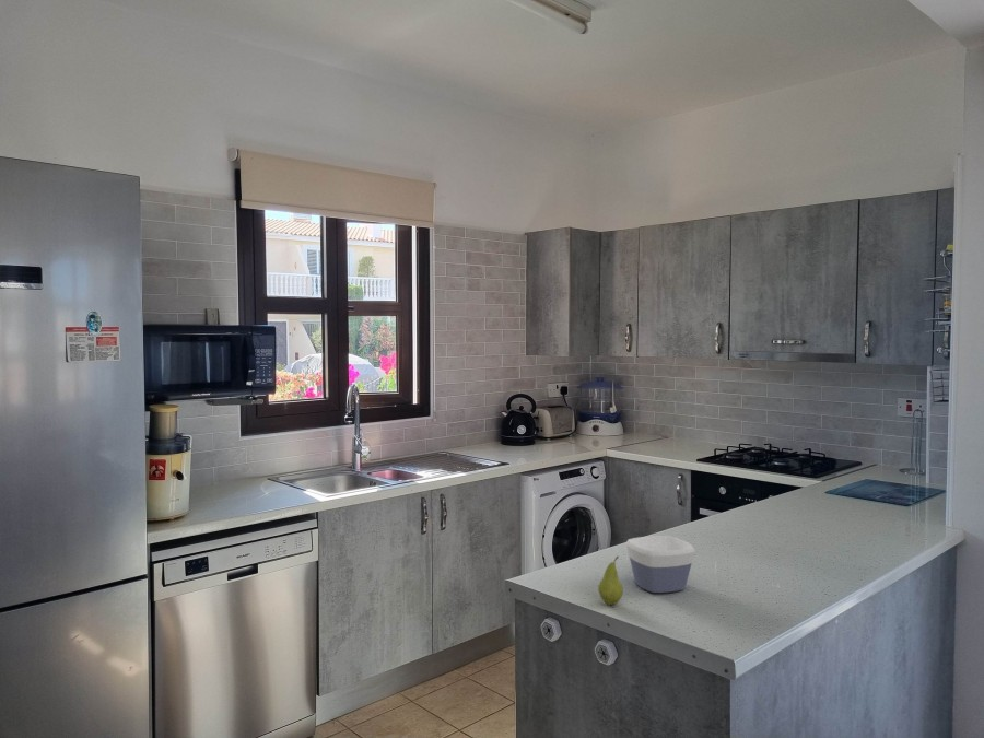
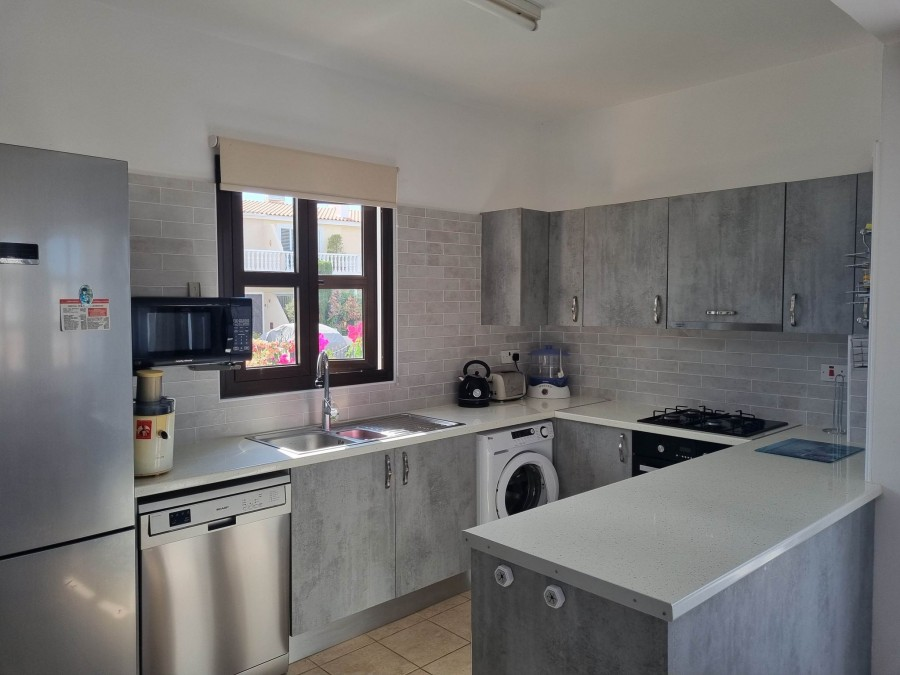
- fruit [597,555,624,606]
- bowl [625,535,696,594]
